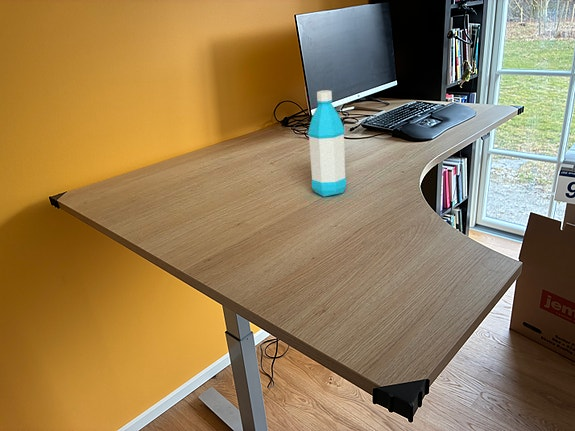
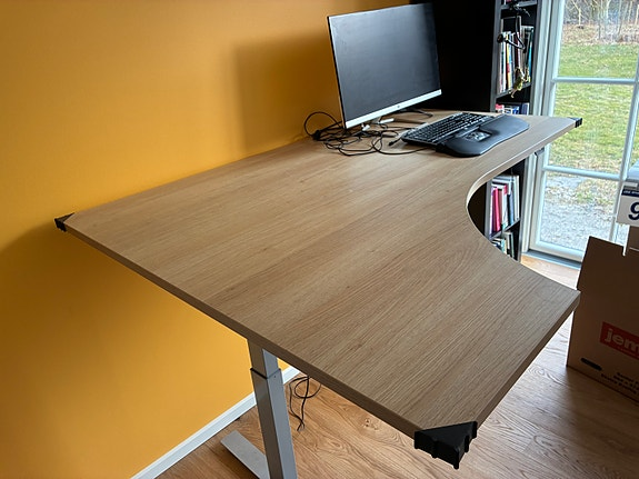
- water bottle [307,89,347,197]
